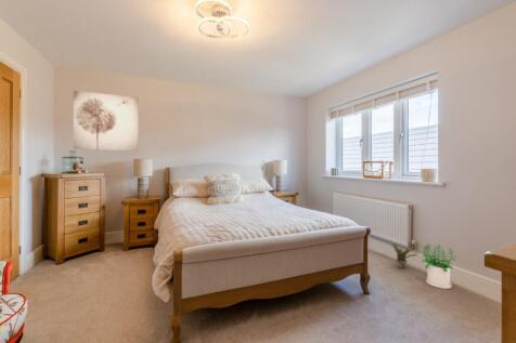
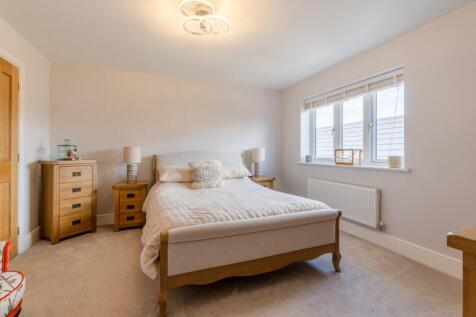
- potted plant [390,242,418,269]
- wall art [73,90,140,151]
- potted plant [420,243,457,290]
